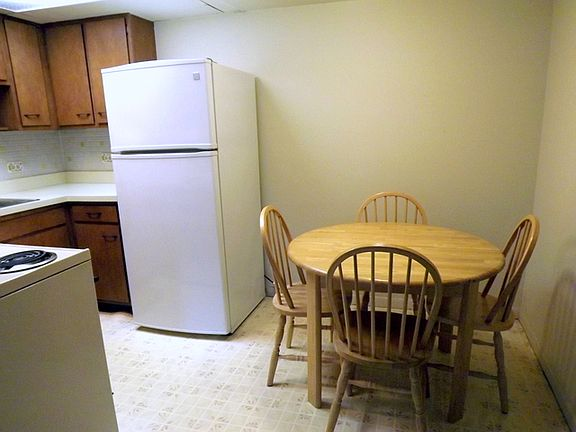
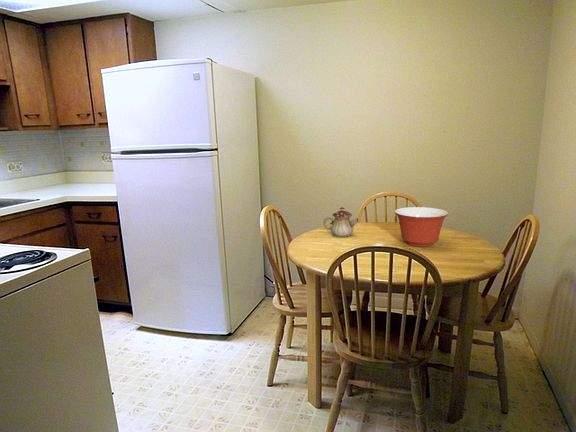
+ teapot [323,206,359,238]
+ mixing bowl [393,206,449,248]
